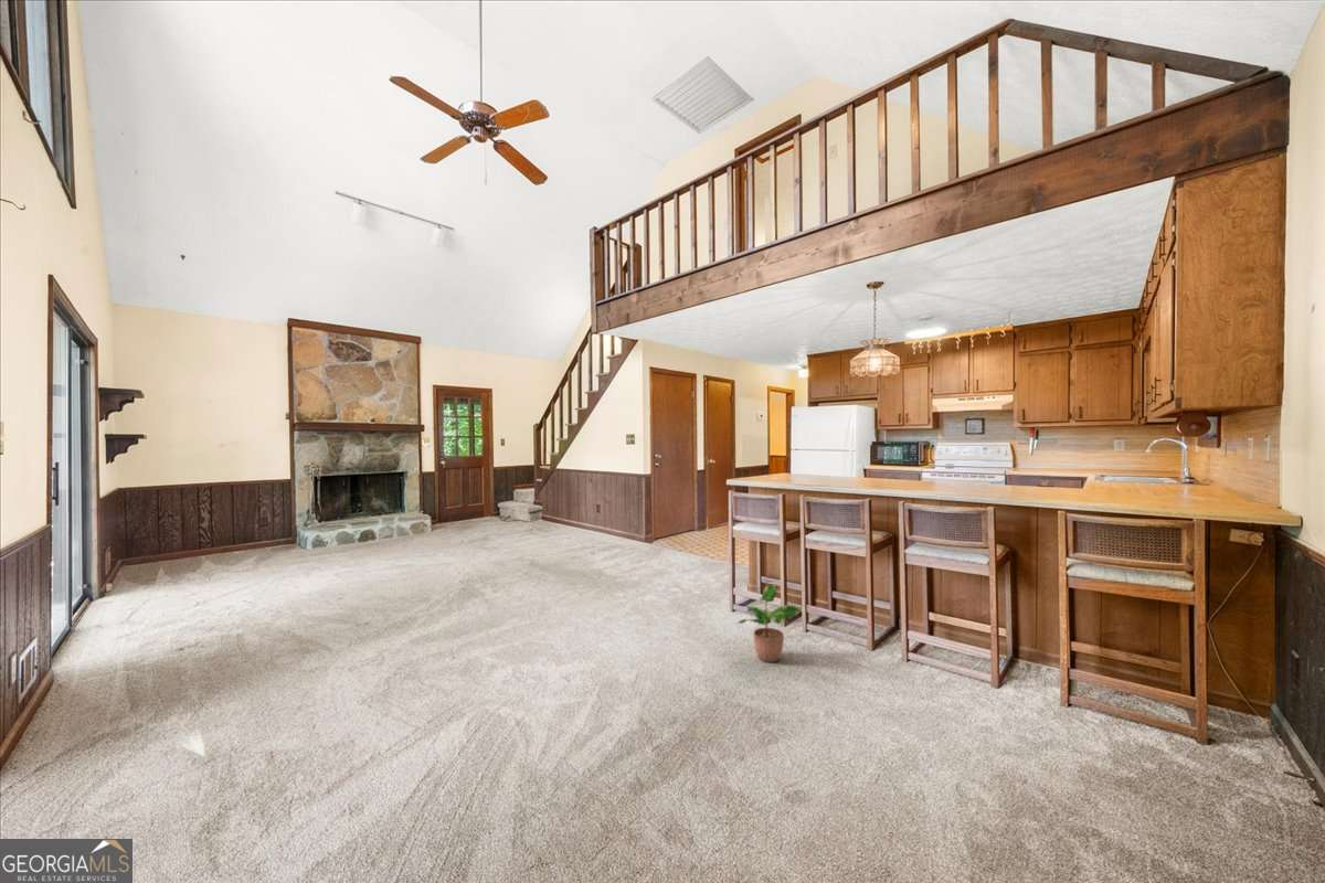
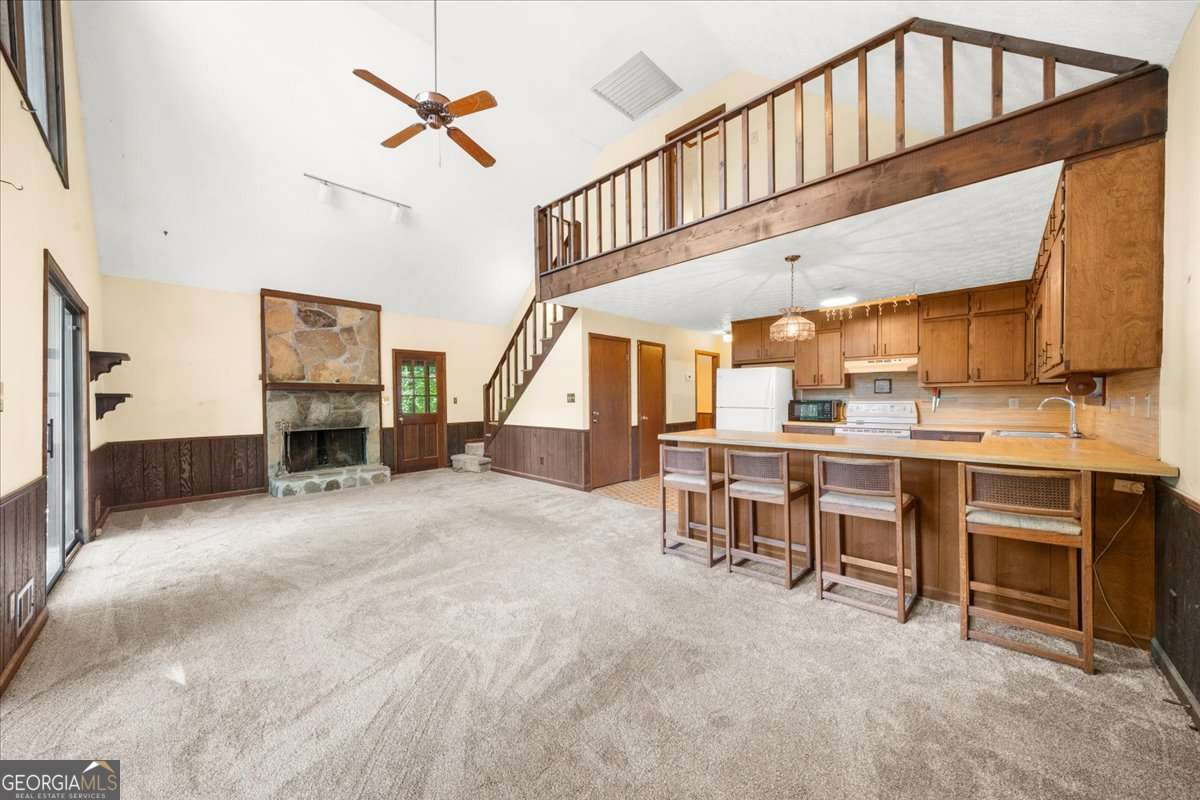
- potted plant [735,583,802,663]
